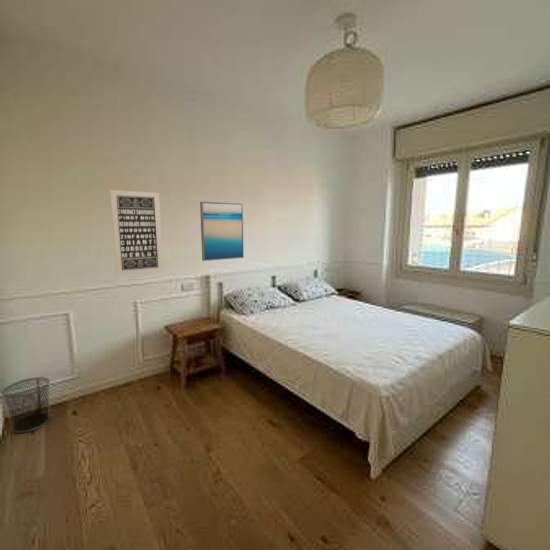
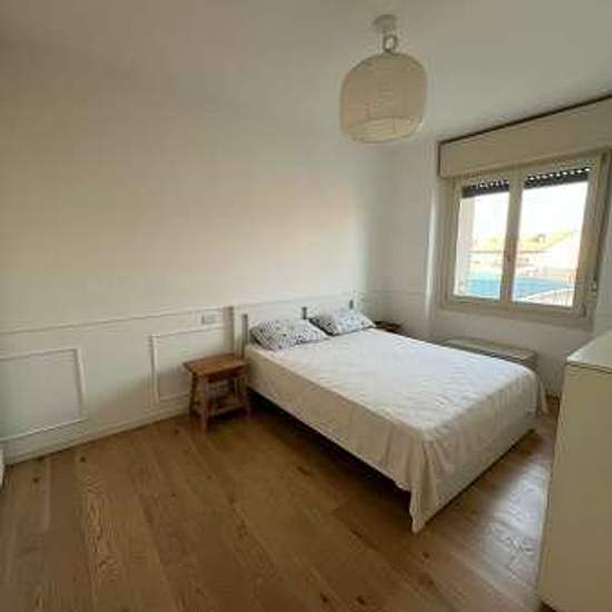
- wall art [109,189,164,277]
- waste bin [1,376,52,434]
- wall art [199,201,245,262]
